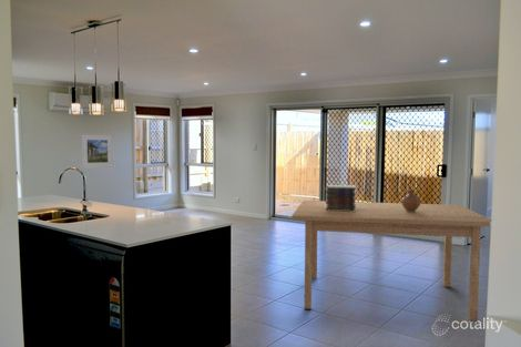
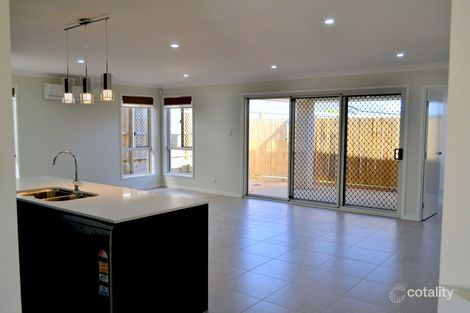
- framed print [81,133,113,170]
- ceramic jug [400,188,421,212]
- table [290,200,492,324]
- book stack [325,184,357,212]
